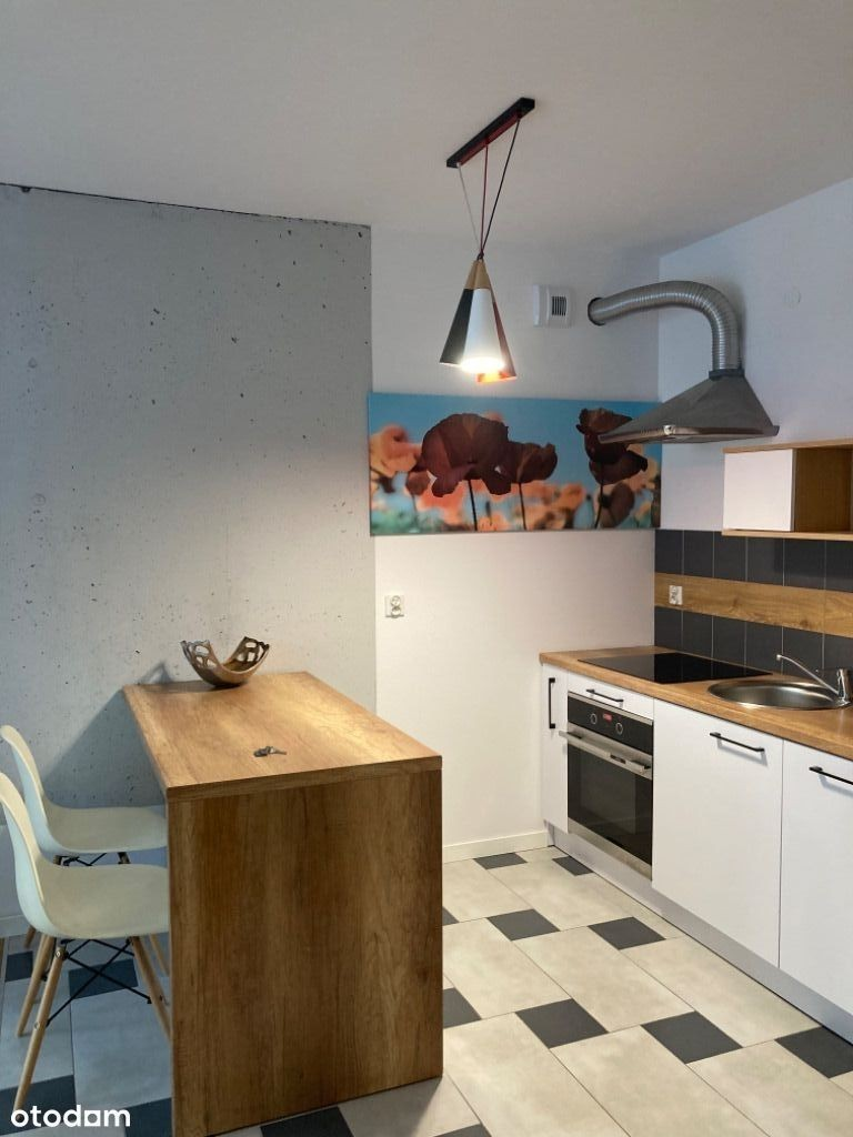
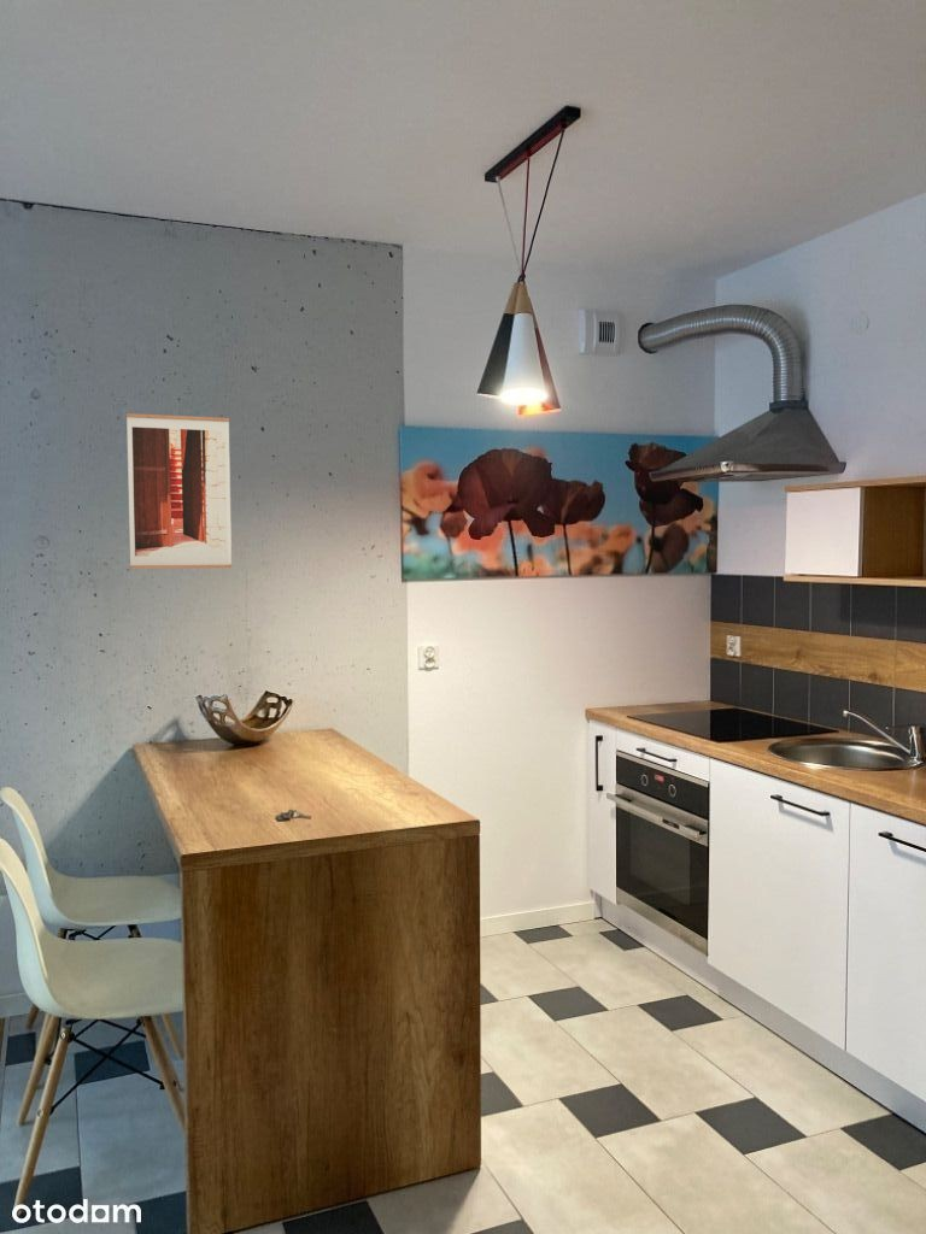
+ wall art [125,412,233,570]
